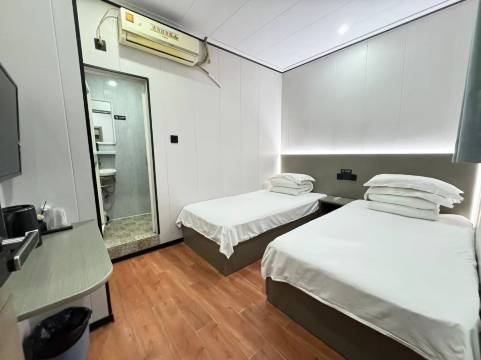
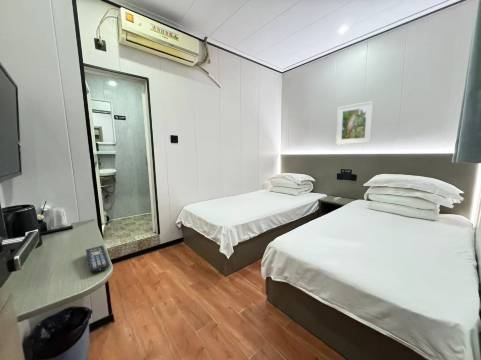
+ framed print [335,100,375,145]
+ remote control [85,244,111,274]
